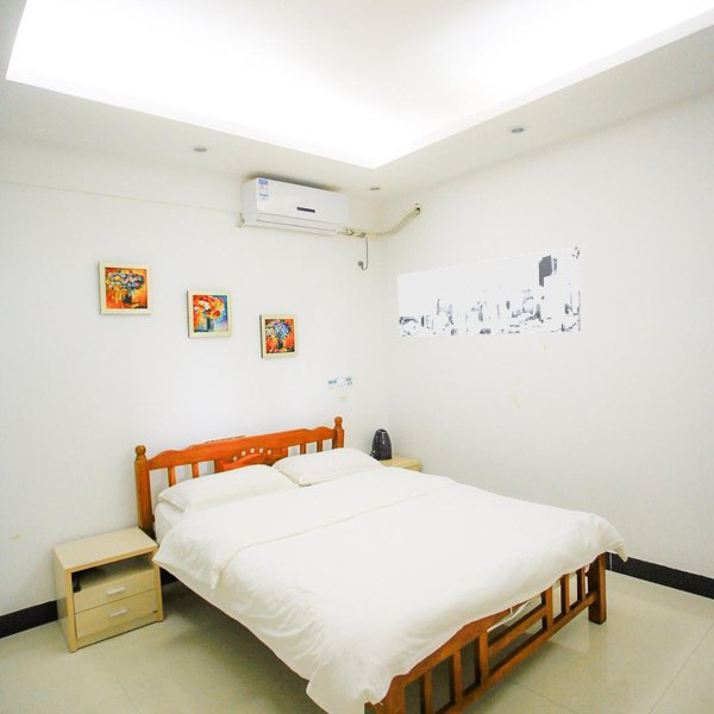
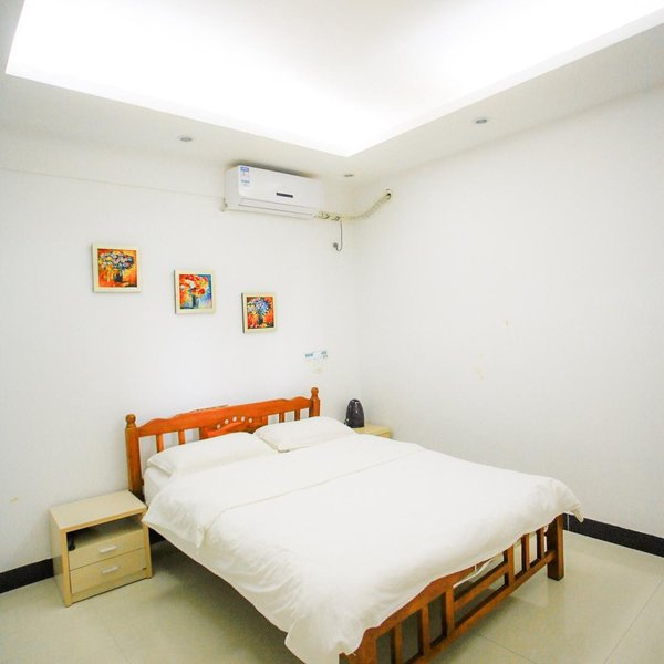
- wall art [396,246,582,338]
